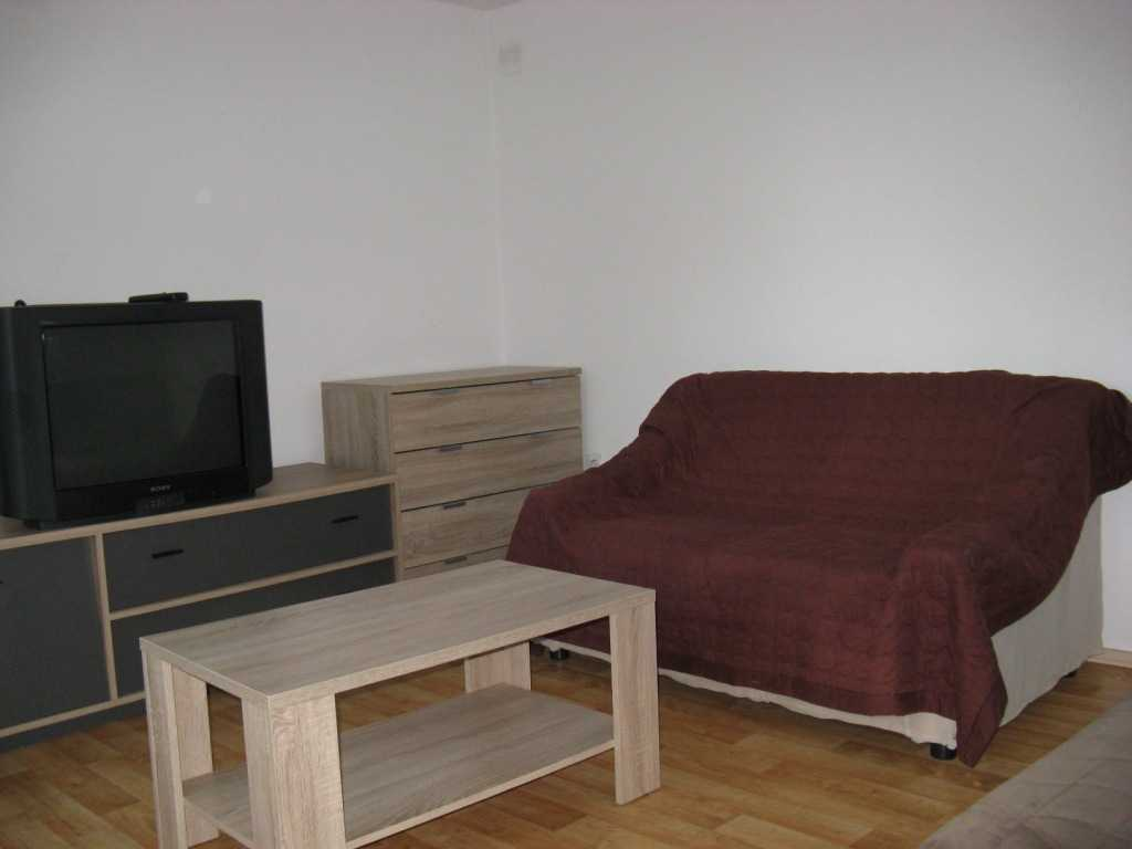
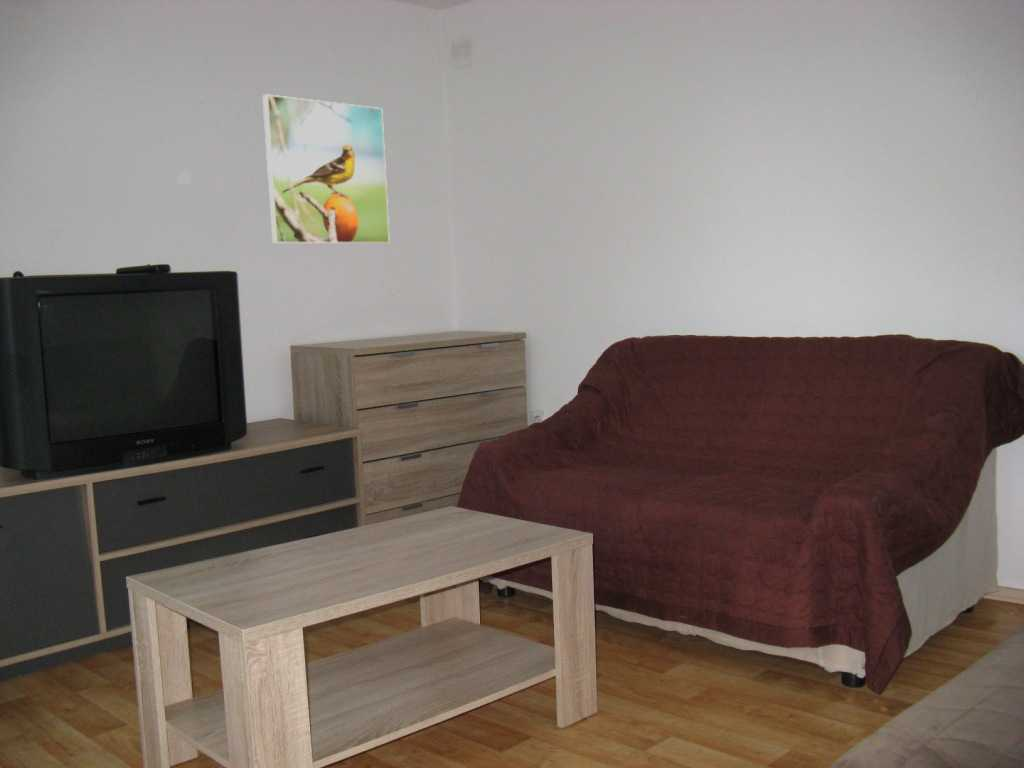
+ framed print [262,93,391,245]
